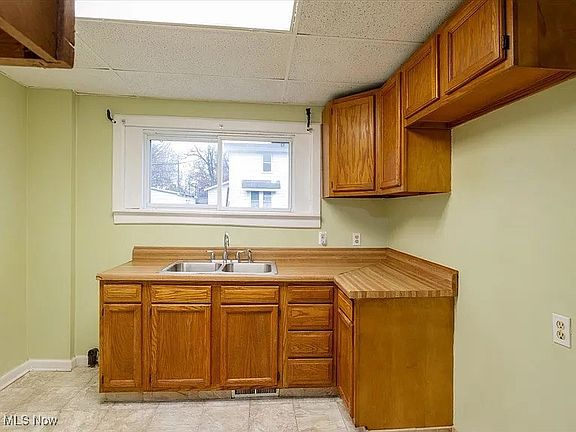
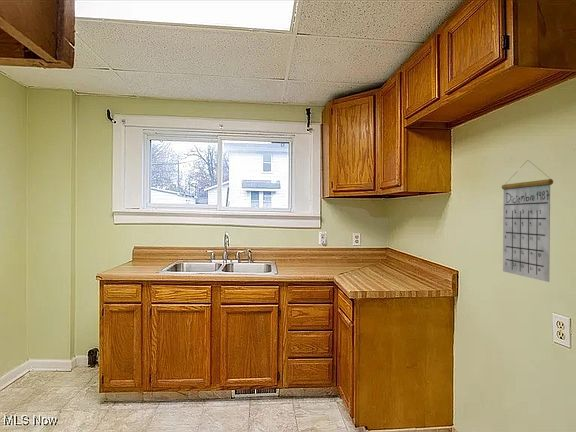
+ calendar [501,159,554,283]
